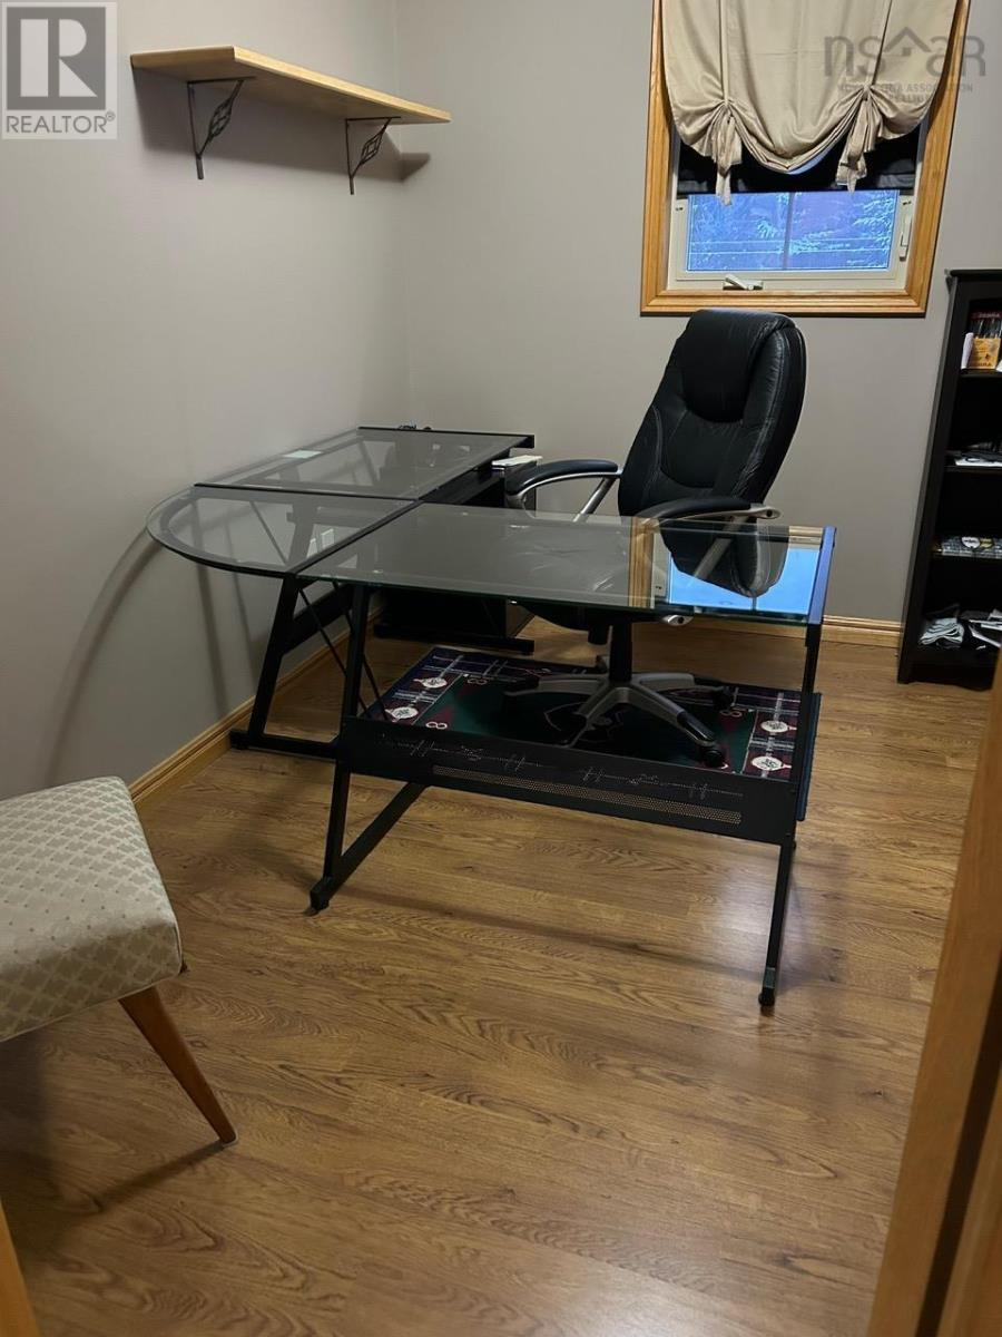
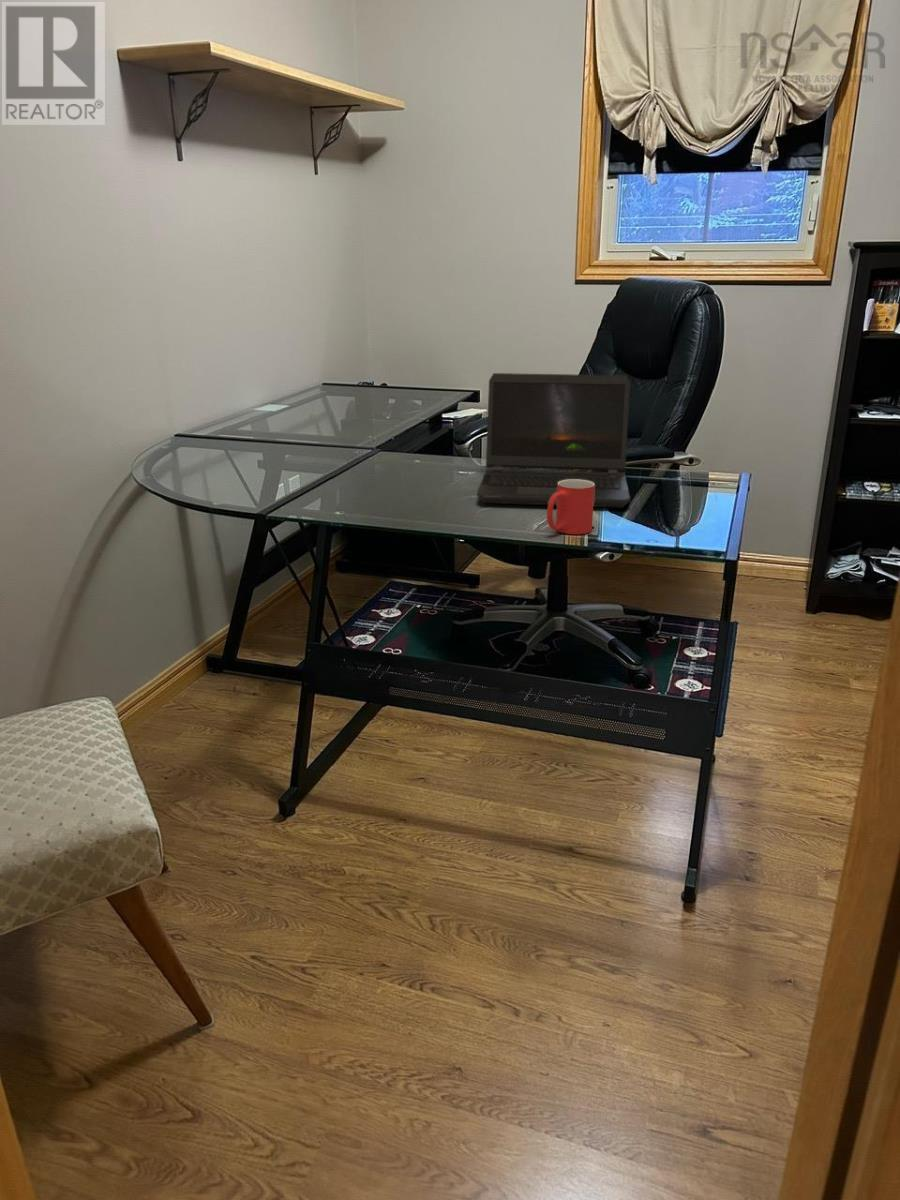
+ laptop computer [476,372,631,509]
+ mug [546,479,595,535]
